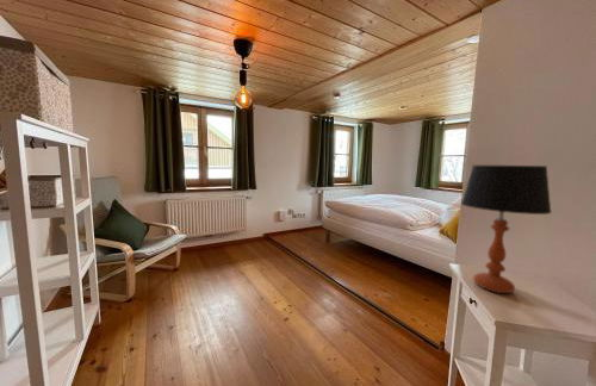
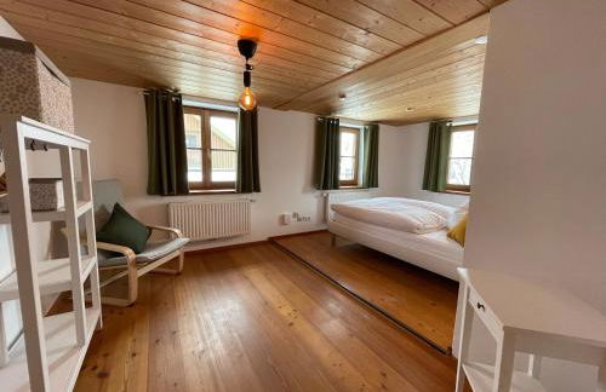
- table lamp [460,164,553,294]
